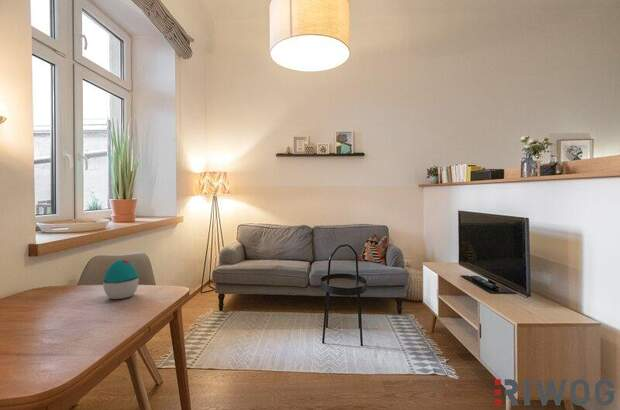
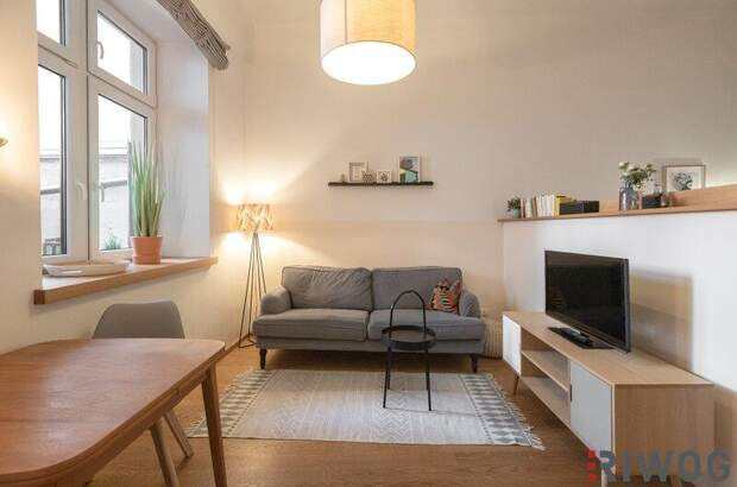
- decorative egg [102,258,140,300]
